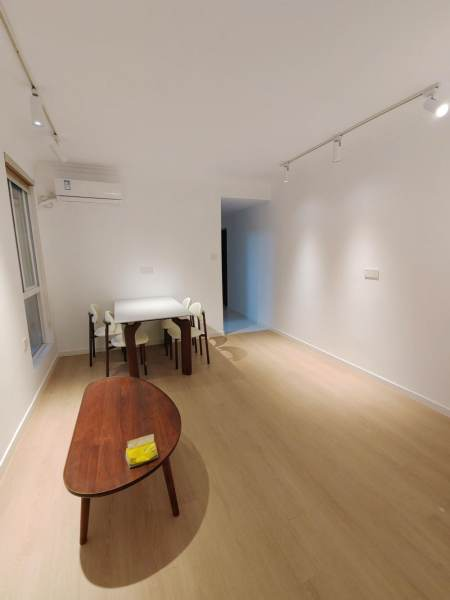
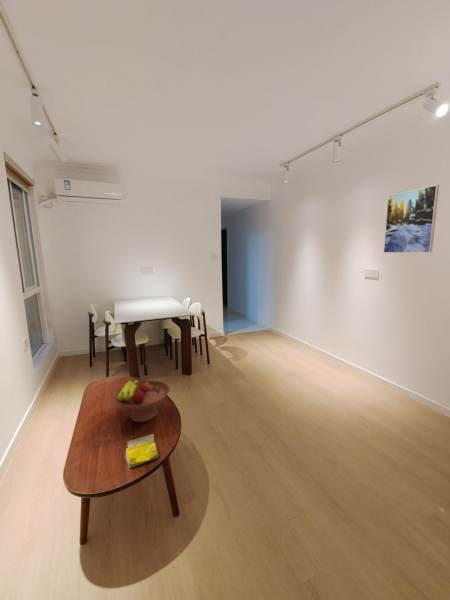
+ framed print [383,184,440,254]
+ fruit bowl [113,379,171,423]
